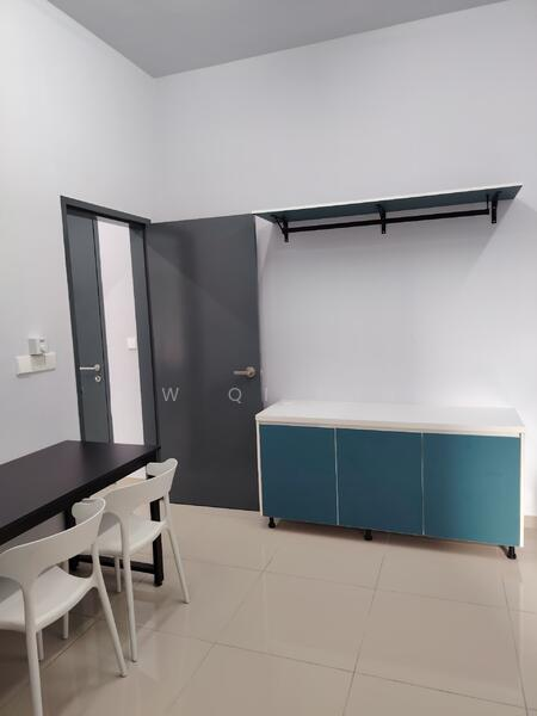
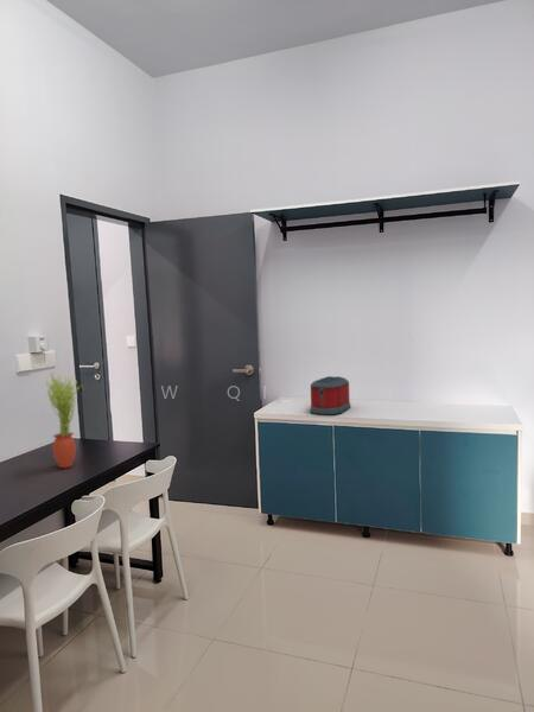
+ potted plant [43,371,81,469]
+ toaster [310,375,351,417]
